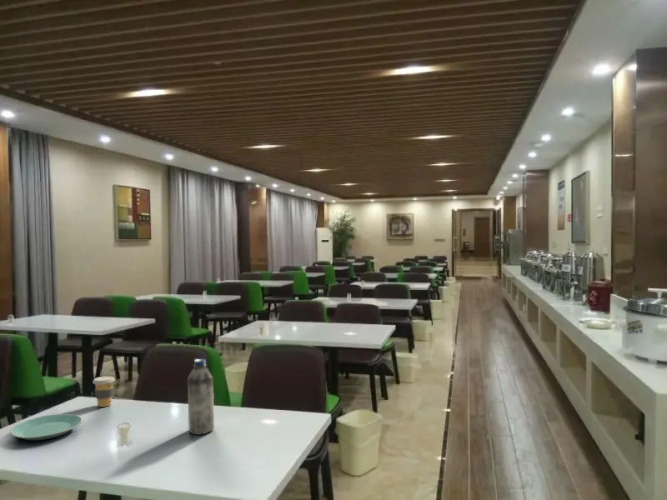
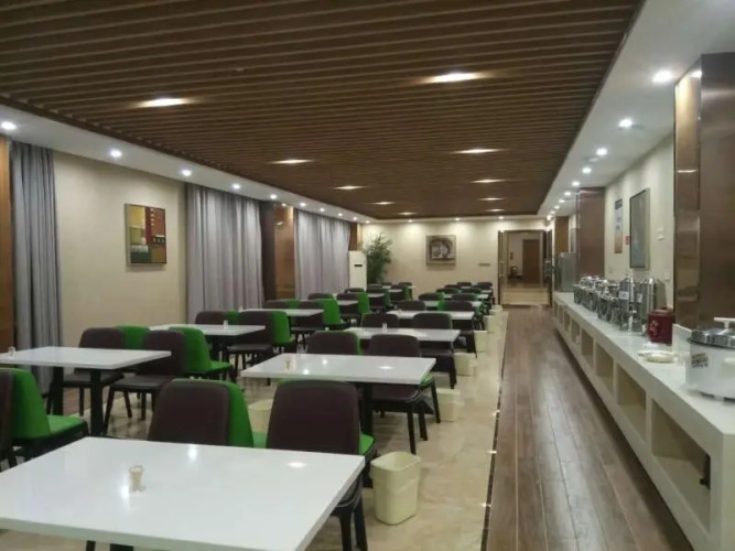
- plate [9,413,83,441]
- water bottle [187,358,215,436]
- coffee cup [92,375,116,408]
